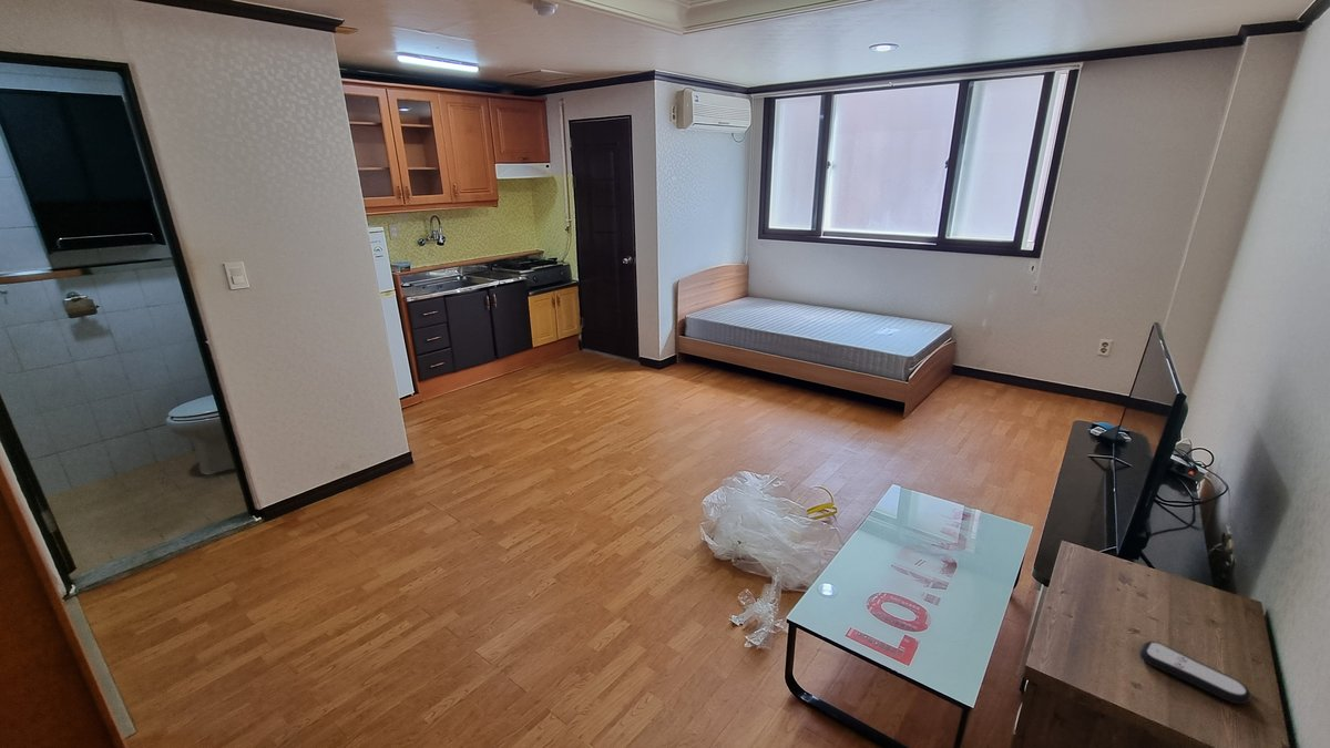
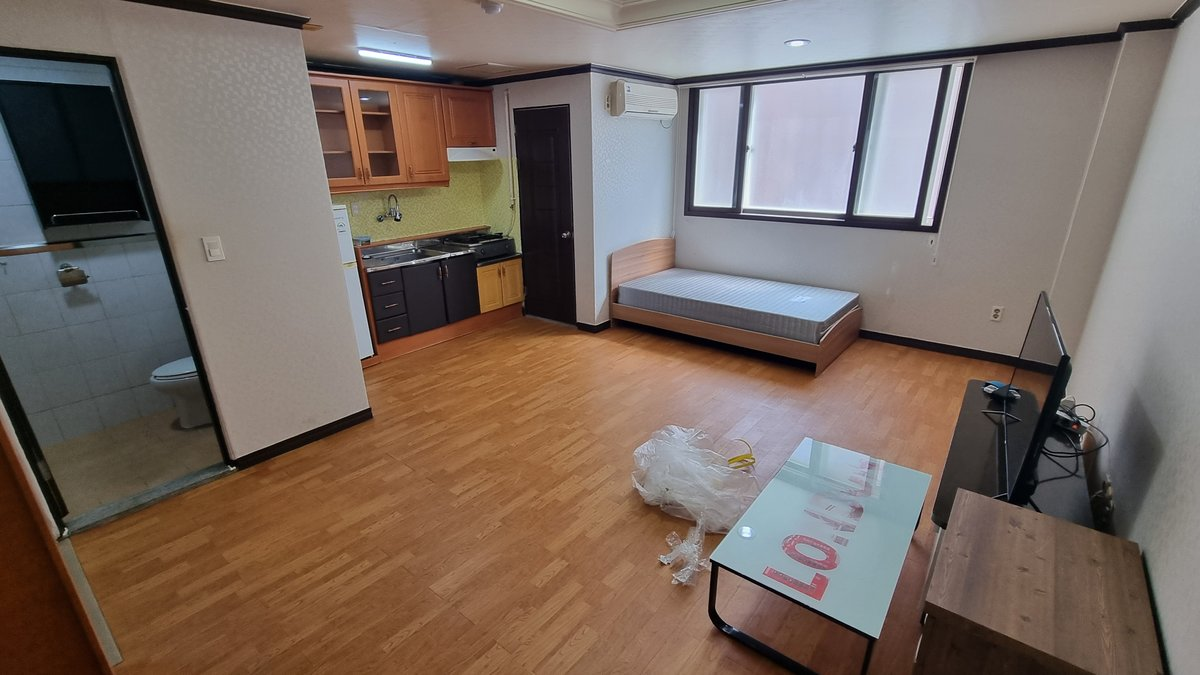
- remote control [1139,641,1251,705]
